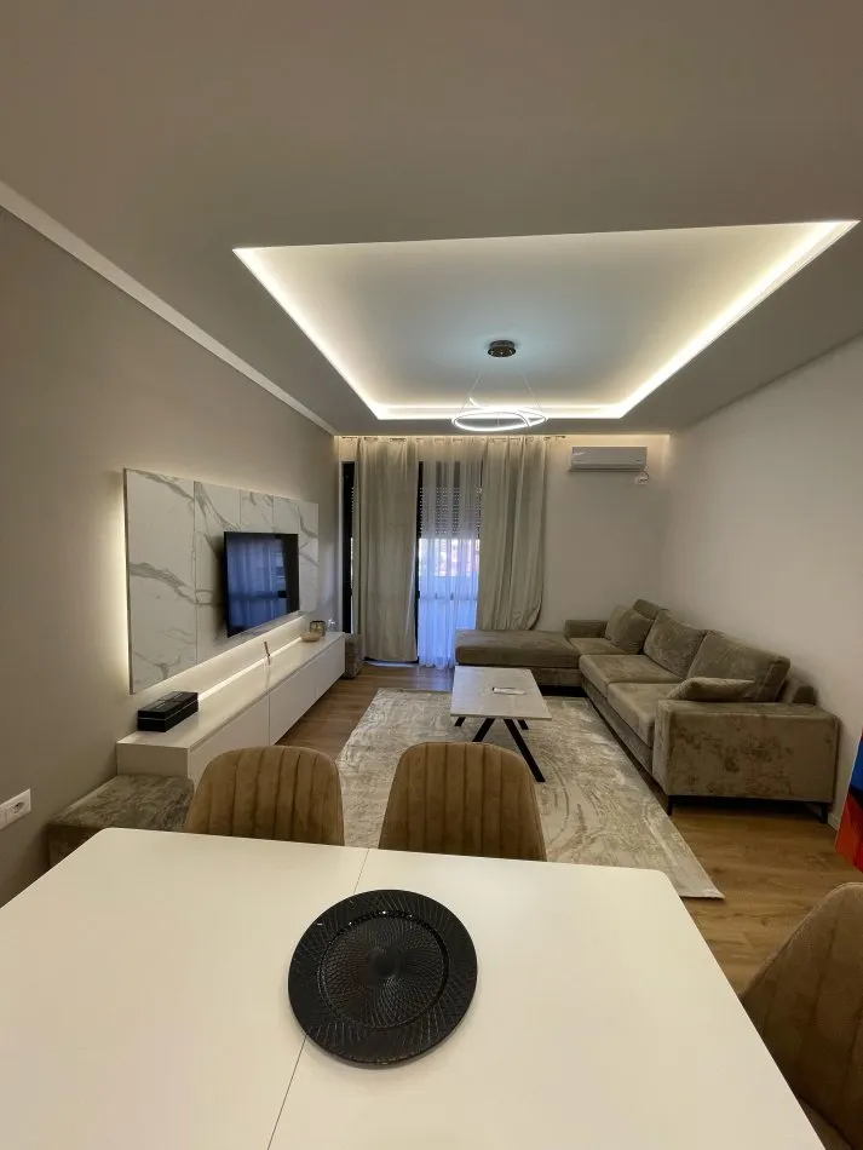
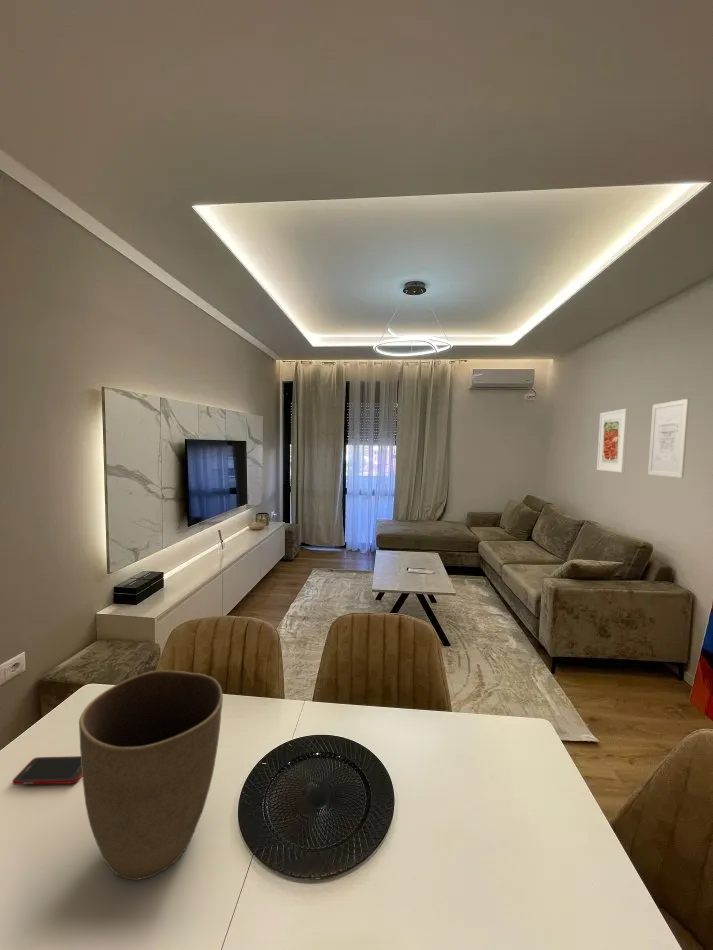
+ wall art [647,398,690,479]
+ vase [78,669,224,881]
+ cell phone [12,755,82,786]
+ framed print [596,408,630,474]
